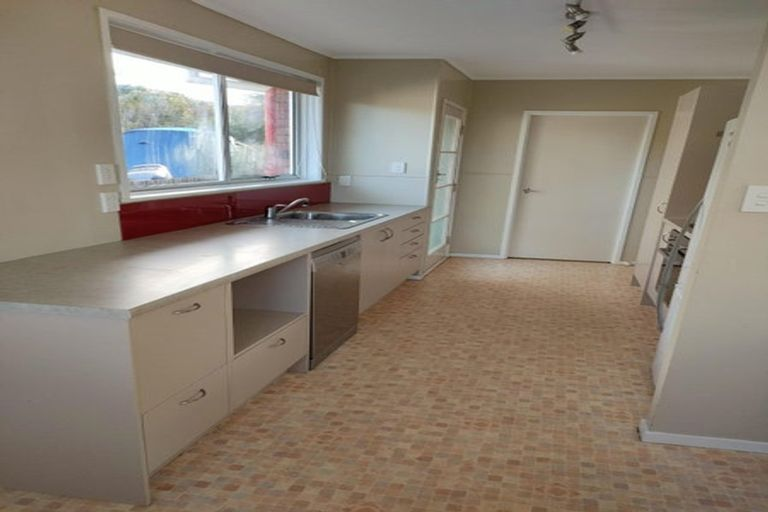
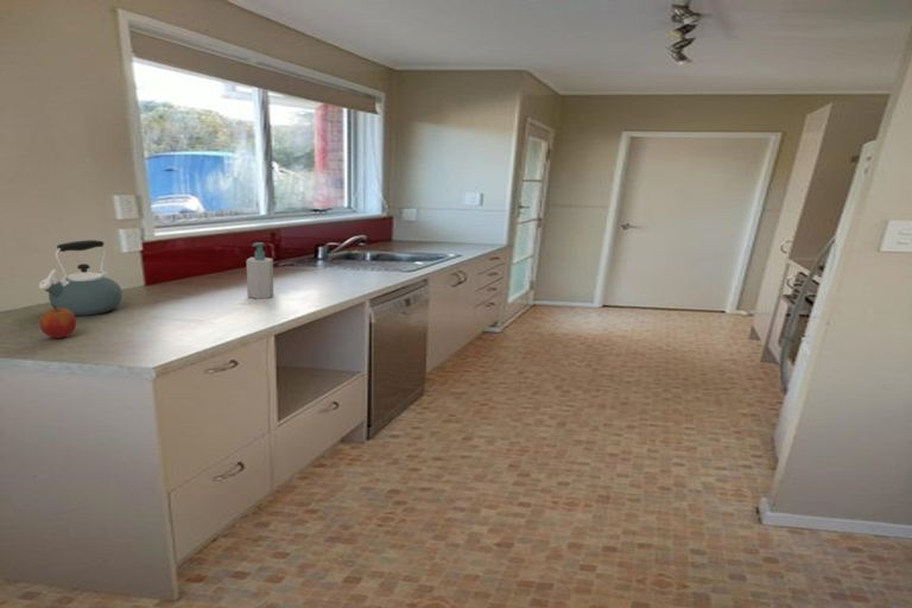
+ fruit [38,304,77,340]
+ kettle [38,239,124,317]
+ soap bottle [246,241,274,300]
